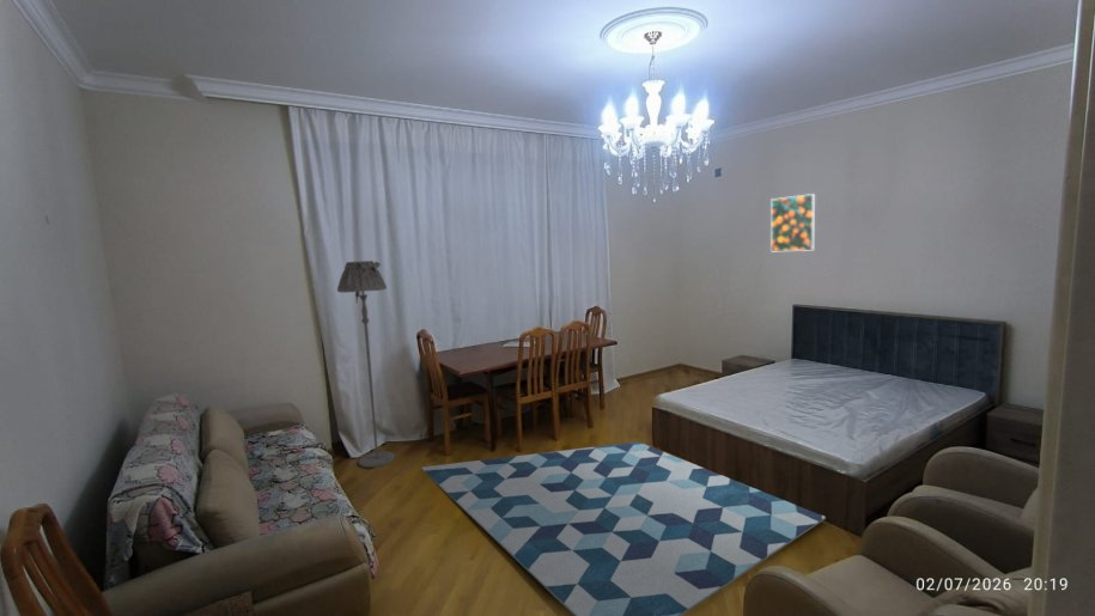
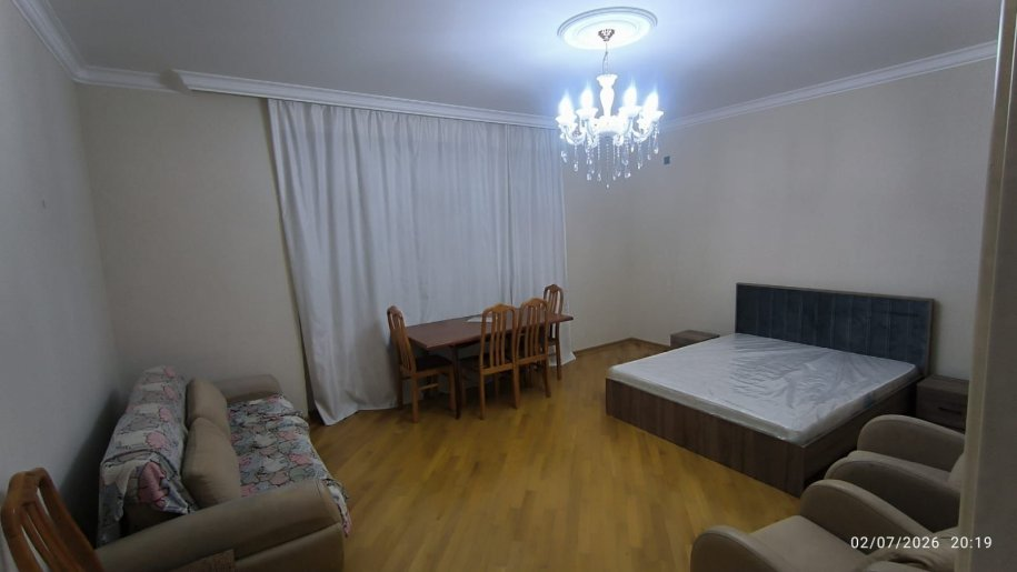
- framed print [769,193,816,254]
- floor lamp [336,260,396,469]
- rug [421,441,827,616]
